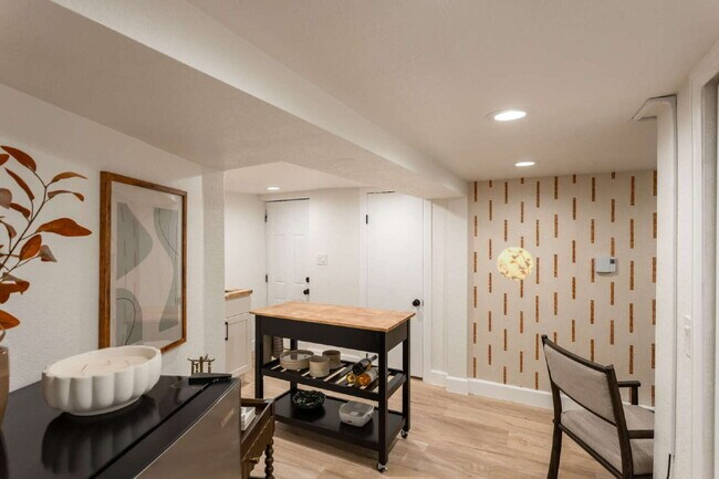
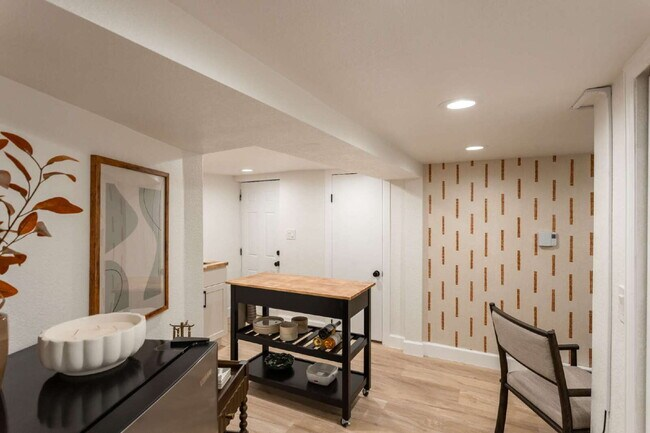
- decorative plate [496,246,534,282]
